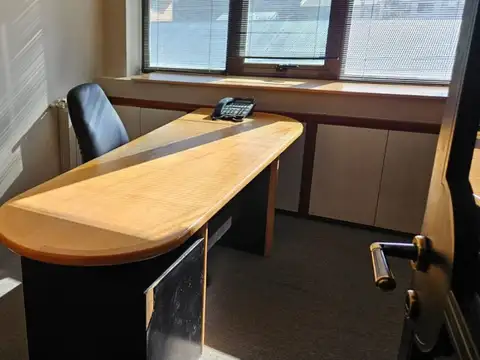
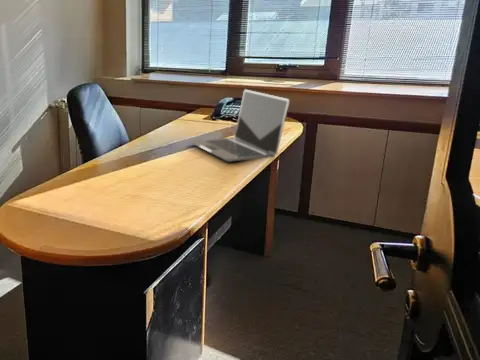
+ laptop [189,88,290,163]
